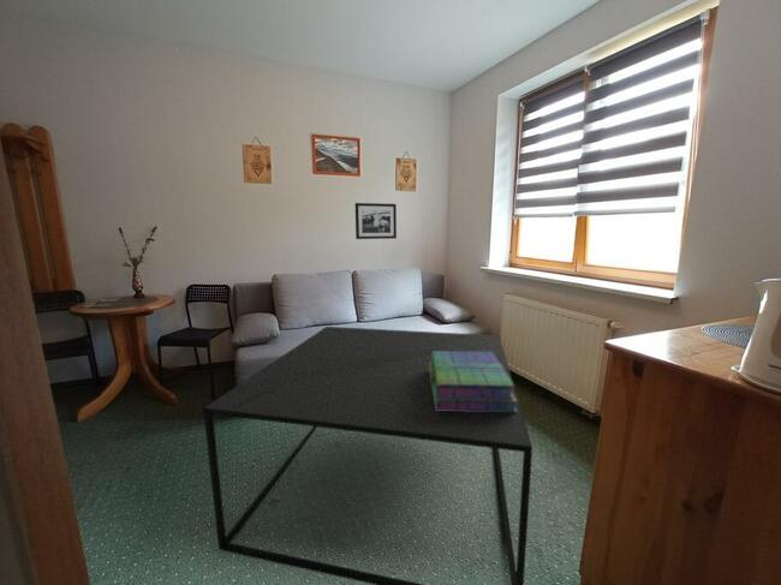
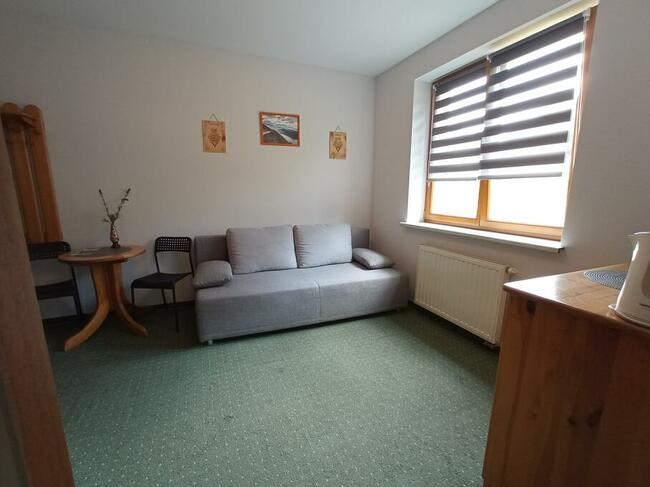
- coffee table [202,326,533,585]
- picture frame [354,202,398,240]
- stack of books [429,352,519,412]
